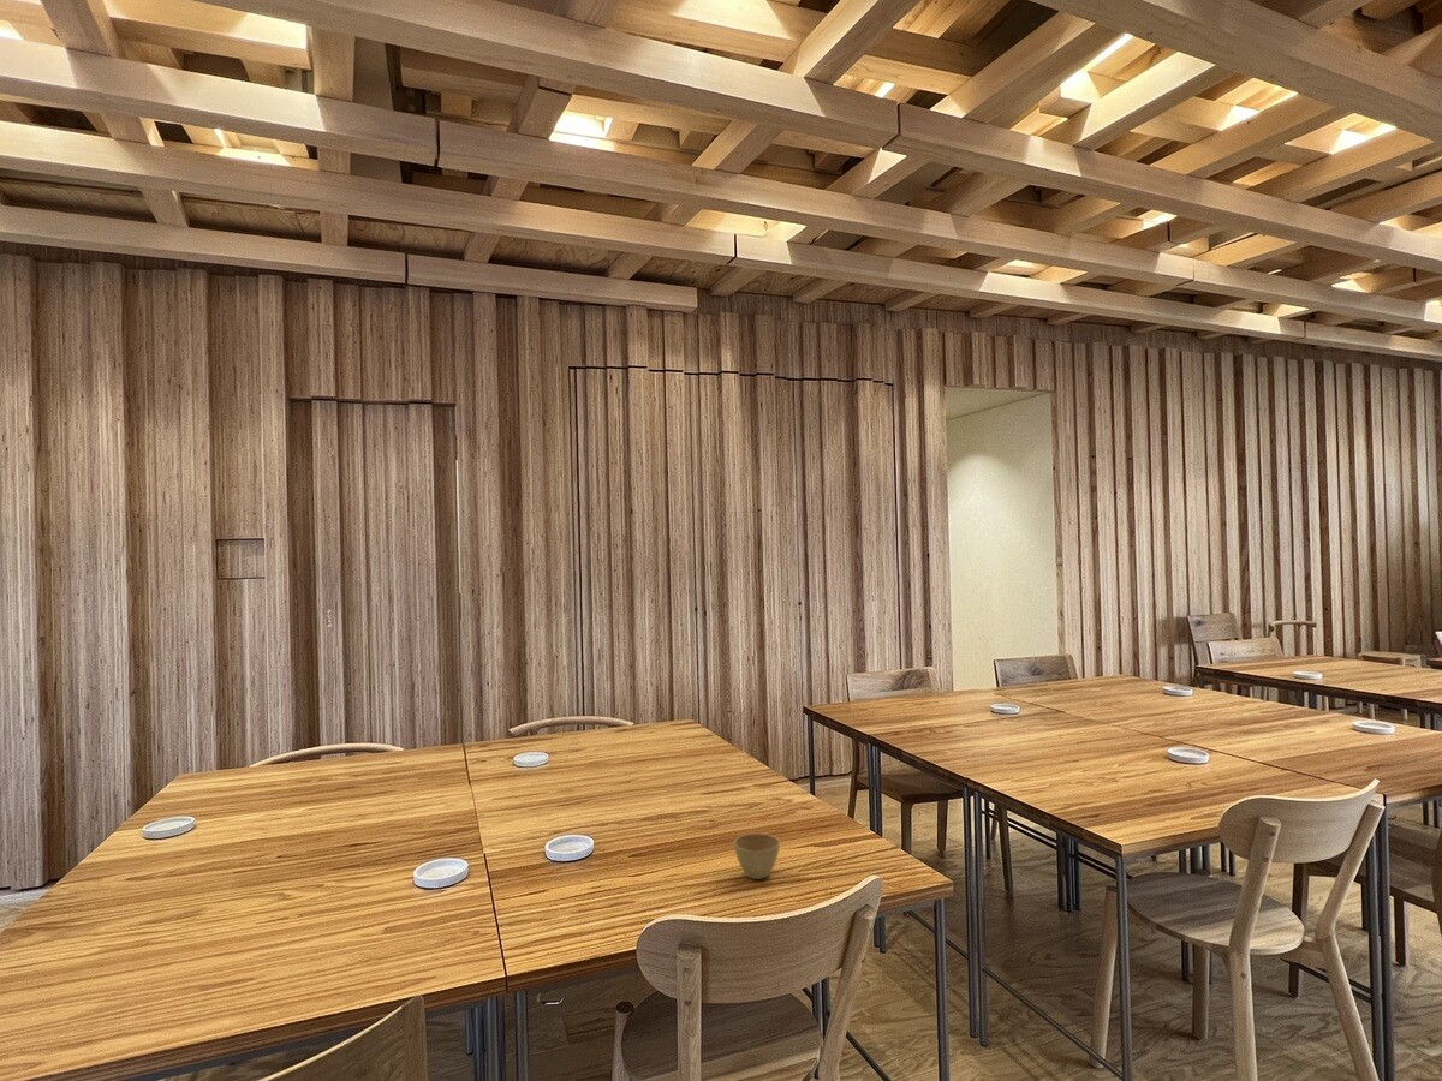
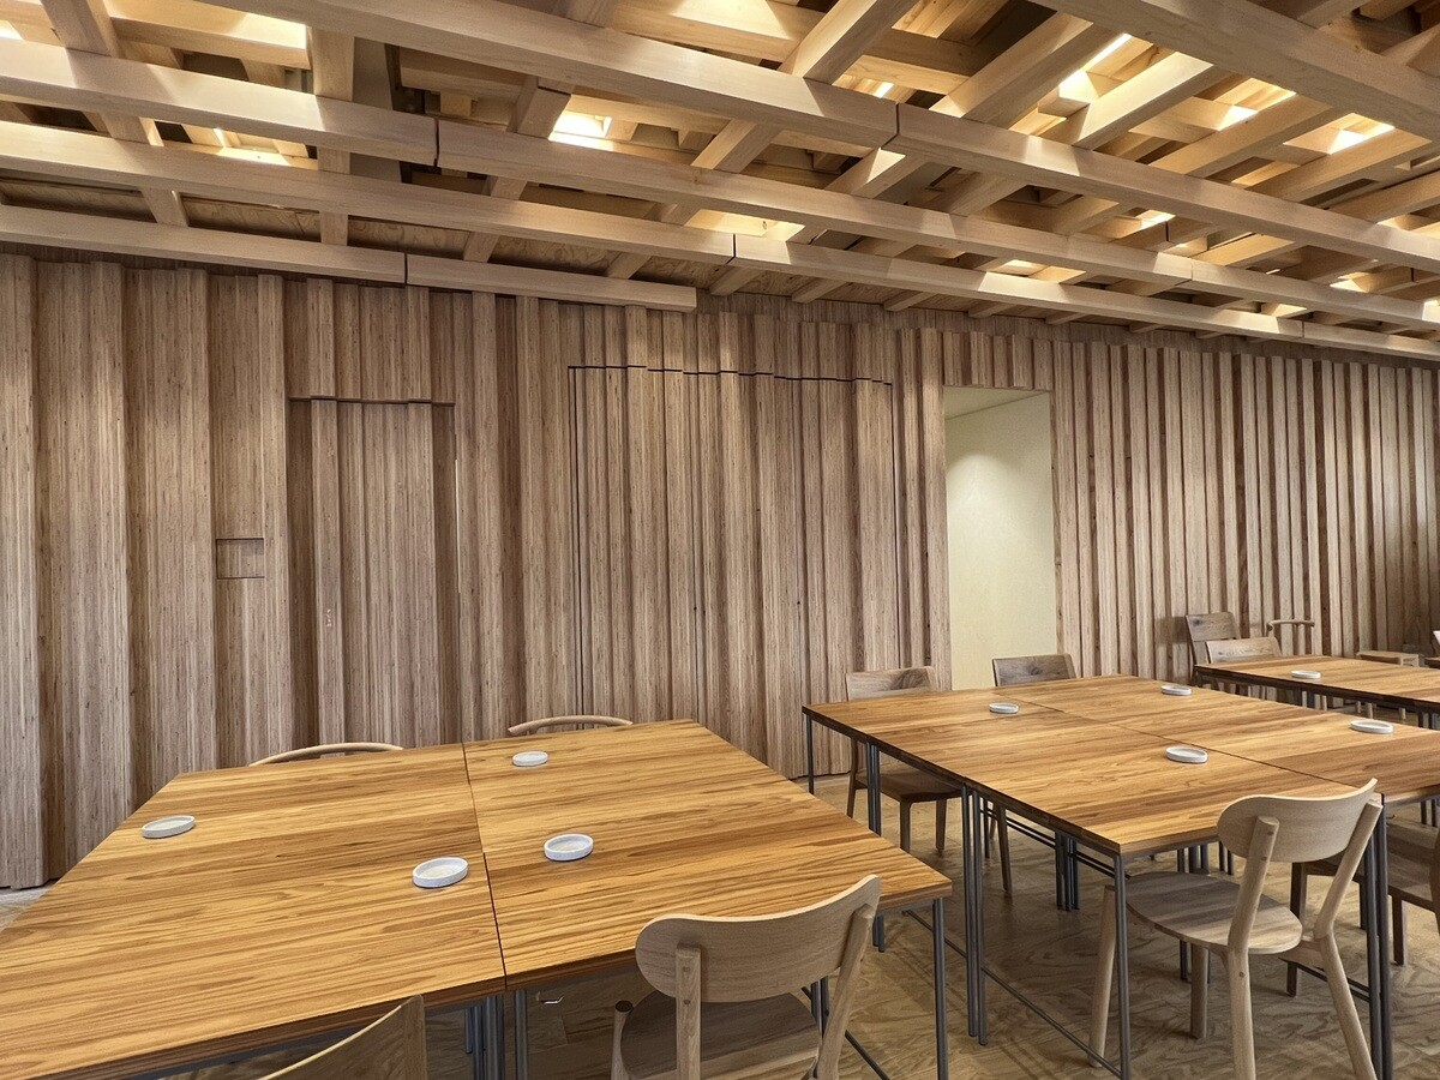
- flower pot [733,832,781,880]
